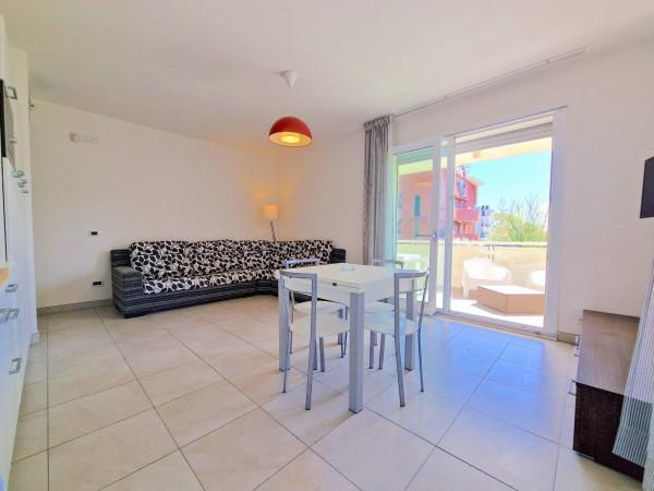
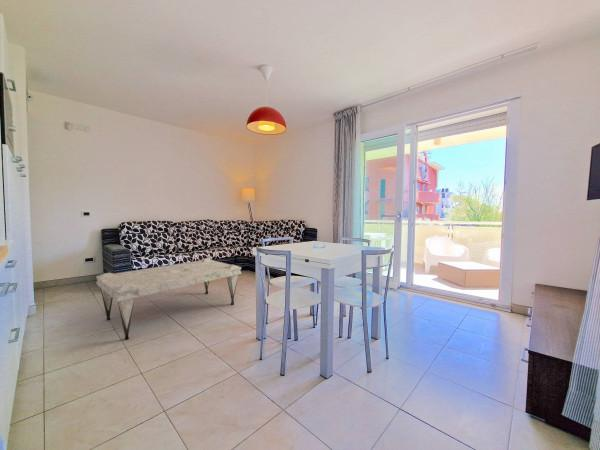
+ coffee table [95,257,242,341]
